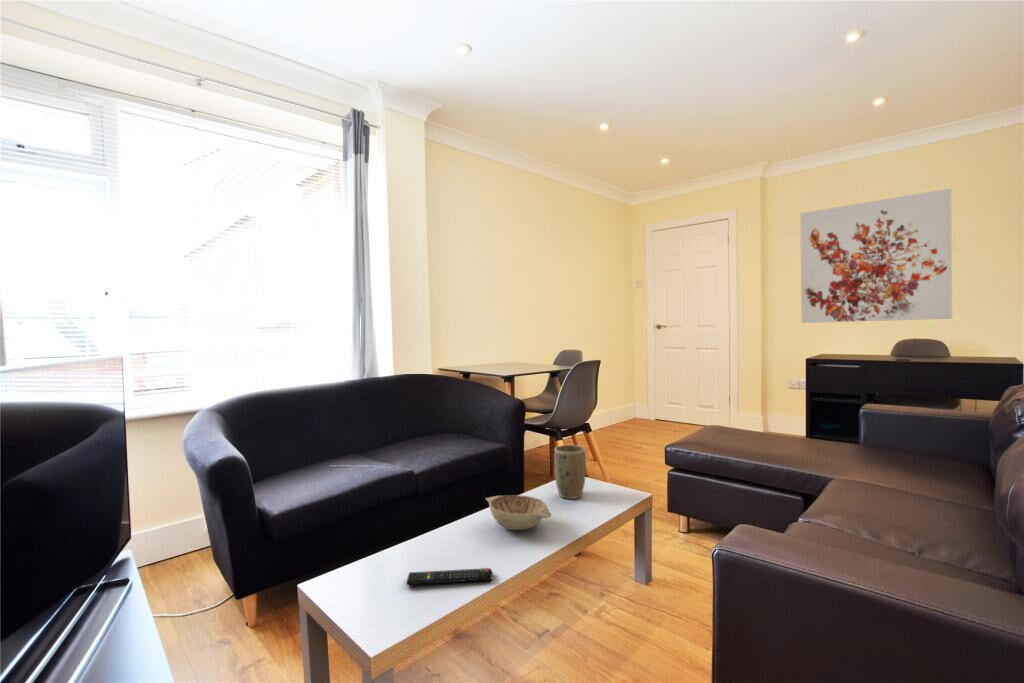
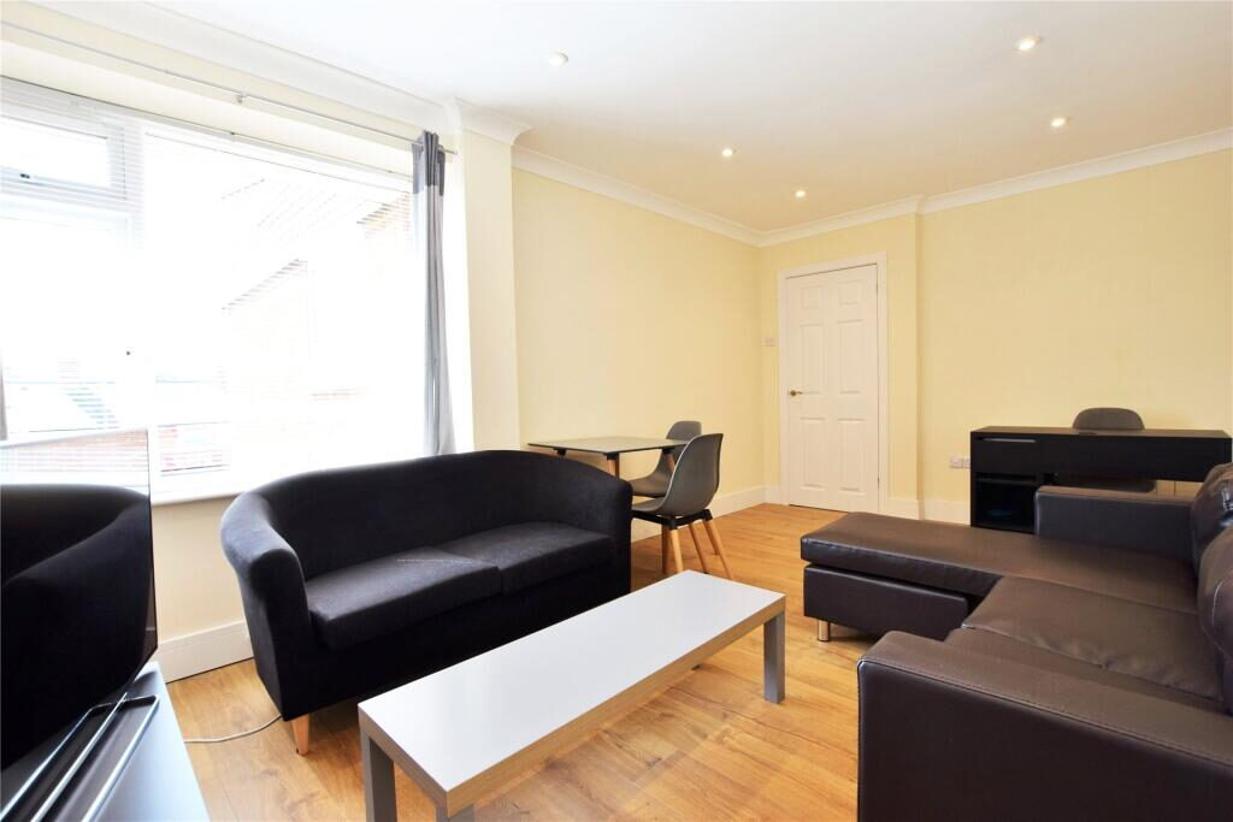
- decorative bowl [485,494,553,531]
- remote control [405,567,493,586]
- plant pot [553,444,587,500]
- wall art [799,187,953,324]
